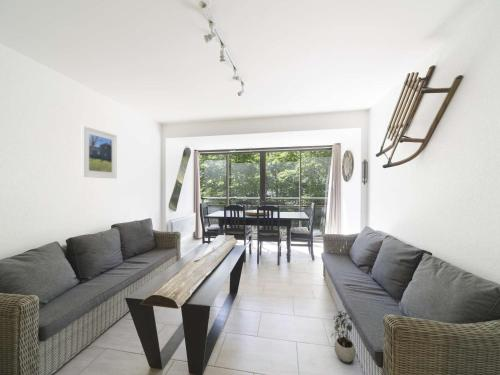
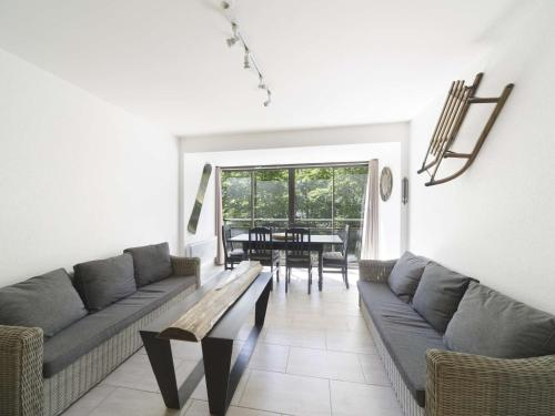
- potted plant [330,310,357,365]
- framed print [81,125,118,179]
